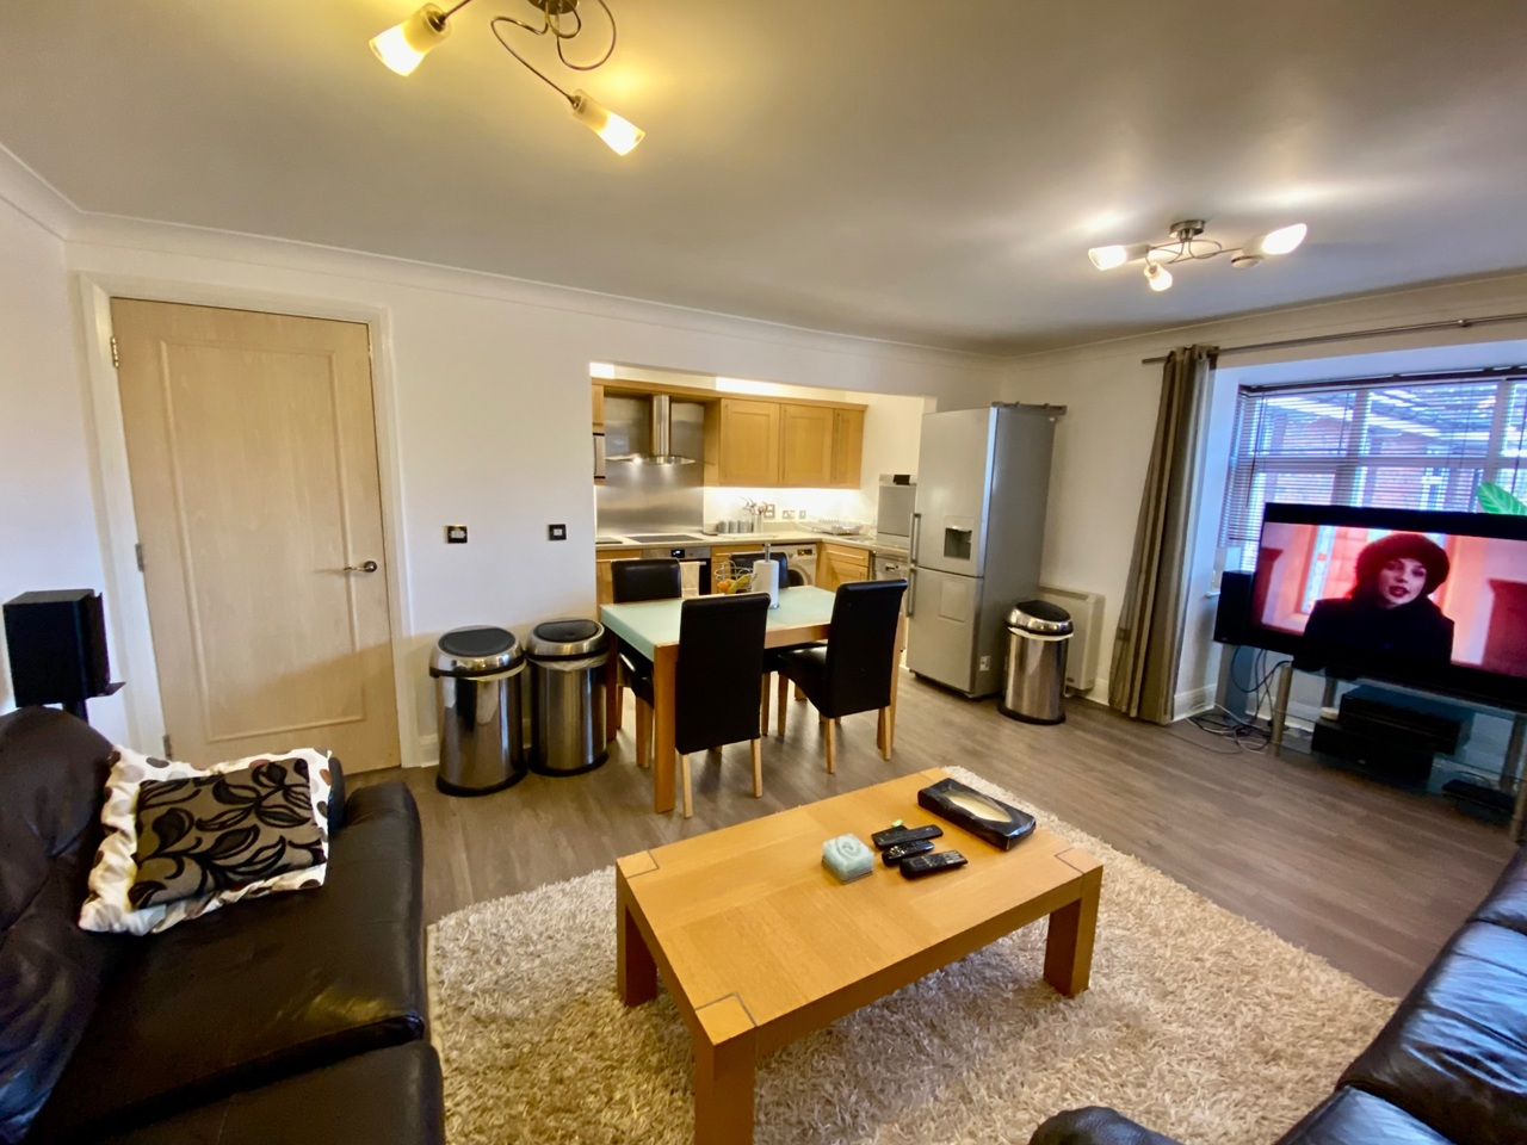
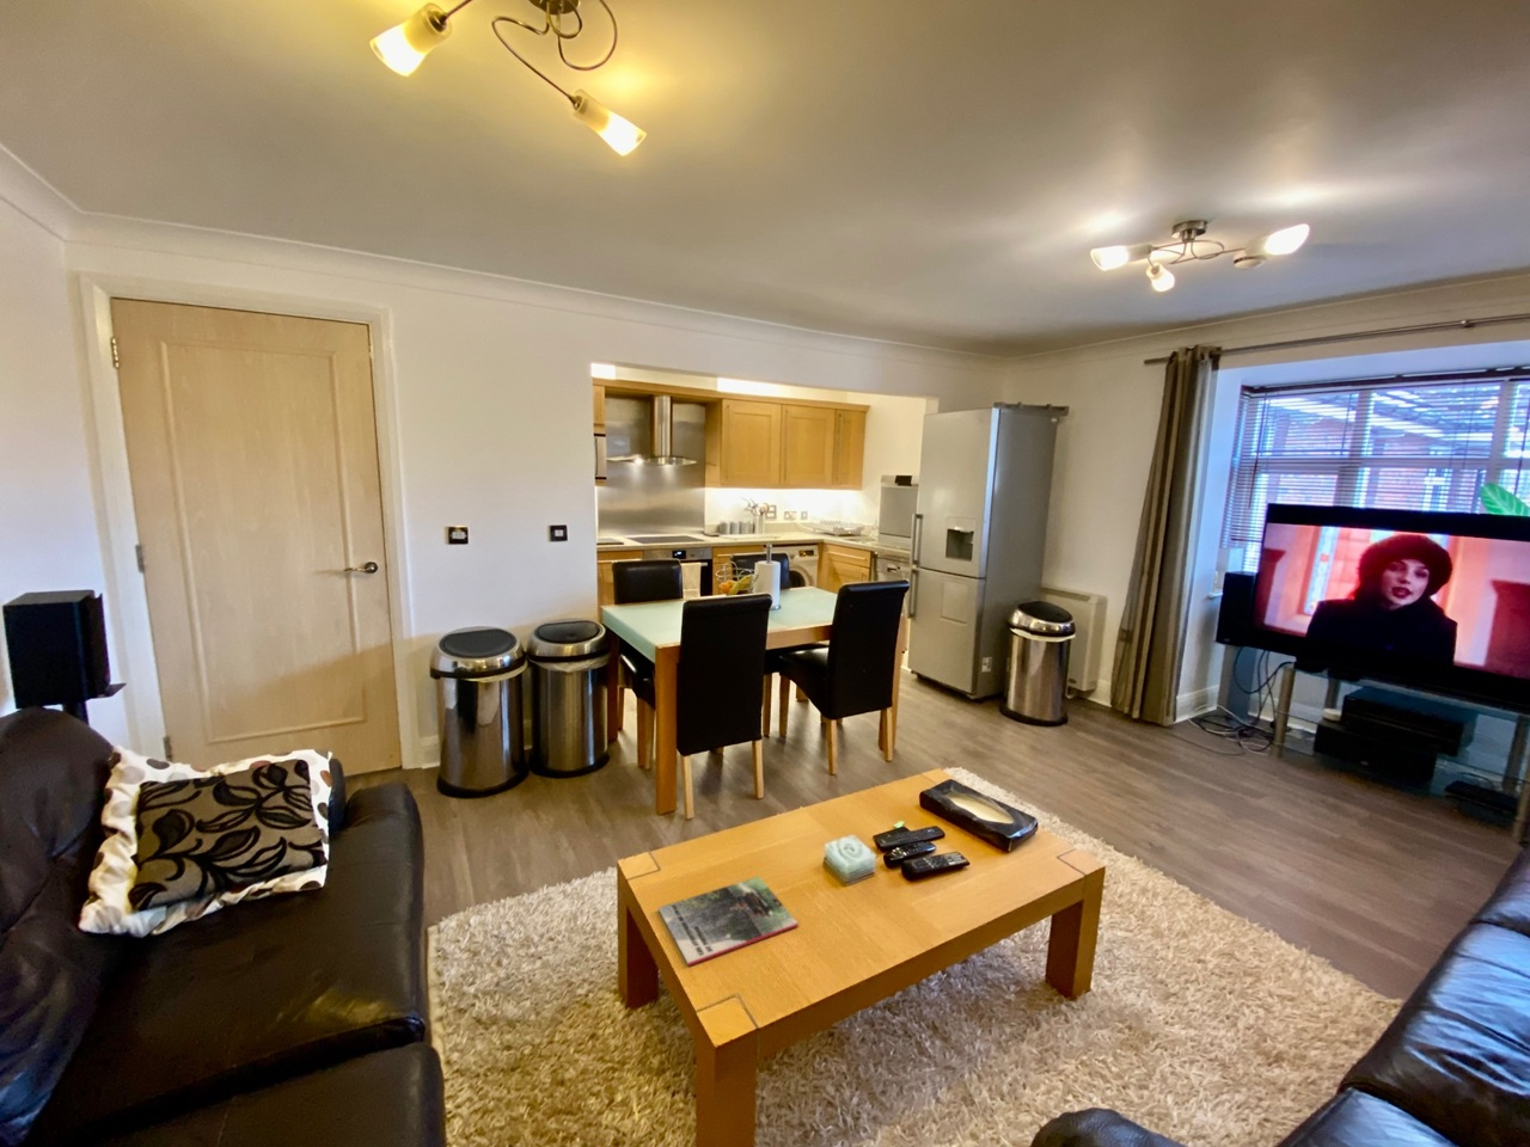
+ magazine [658,876,800,966]
